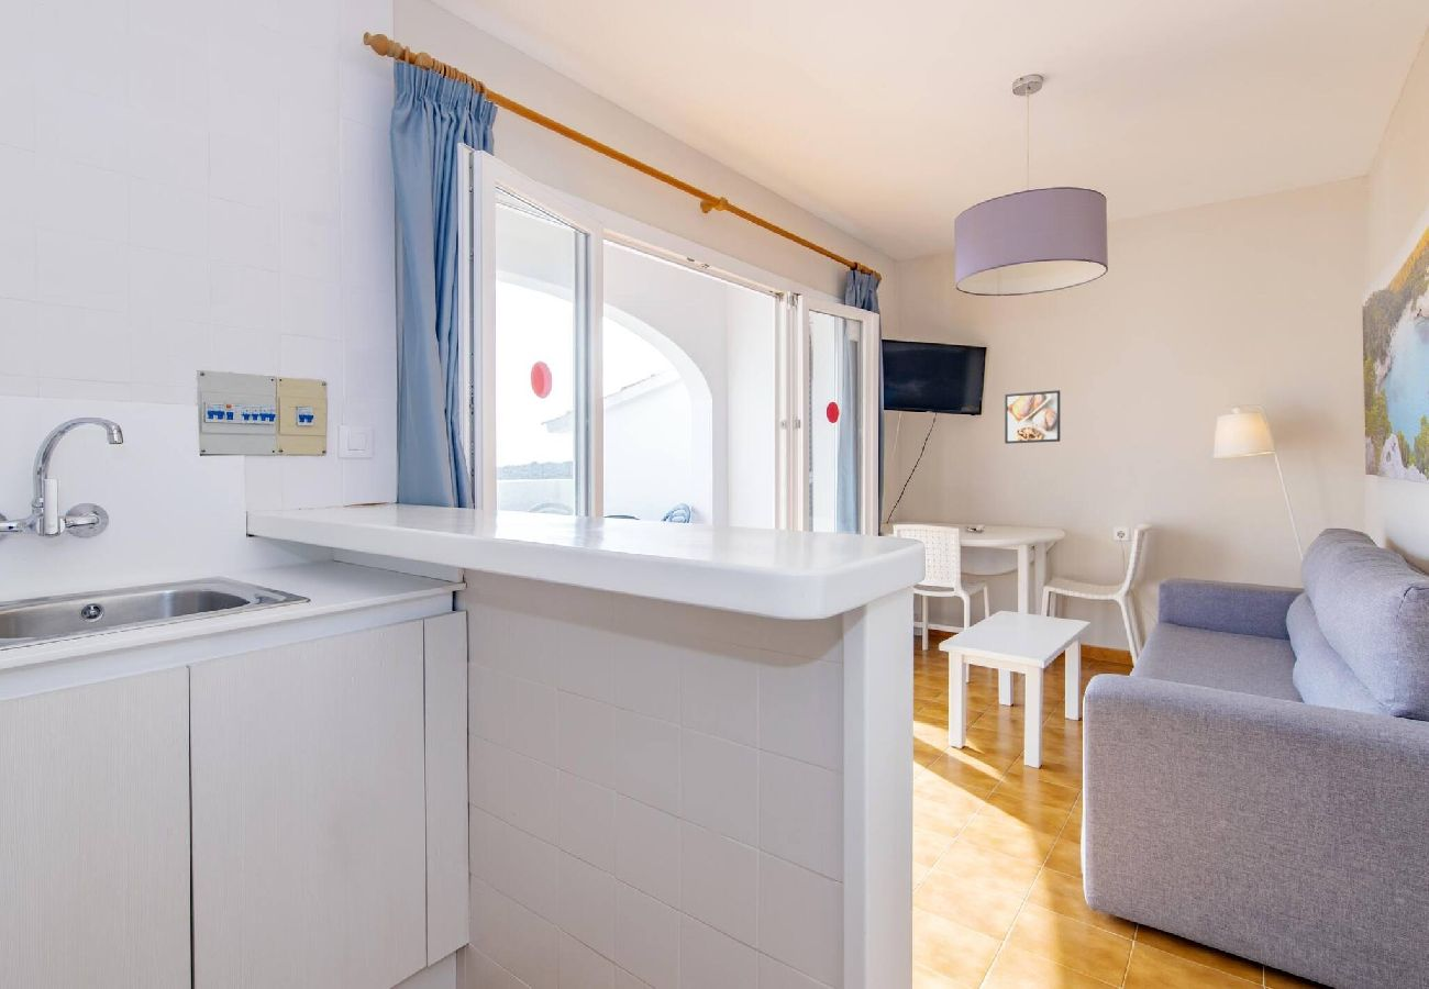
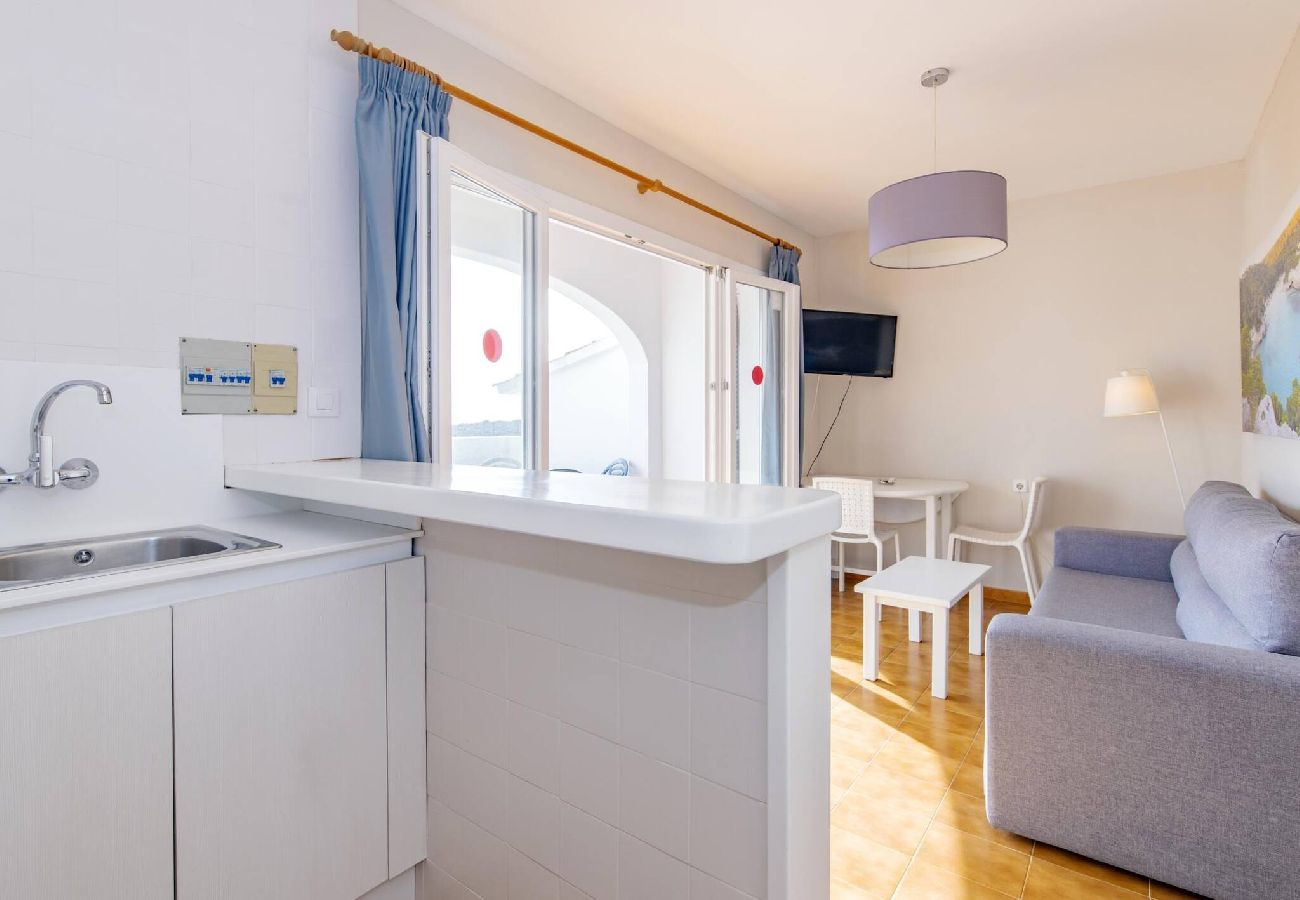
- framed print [1004,389,1061,445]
